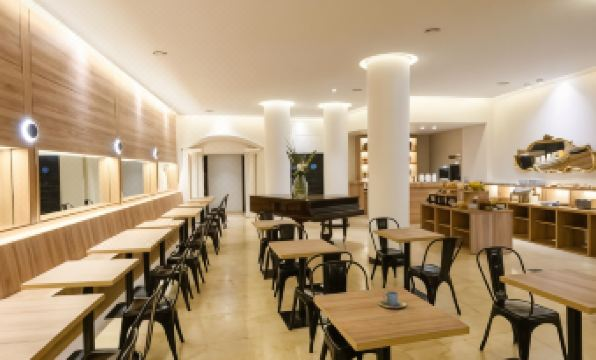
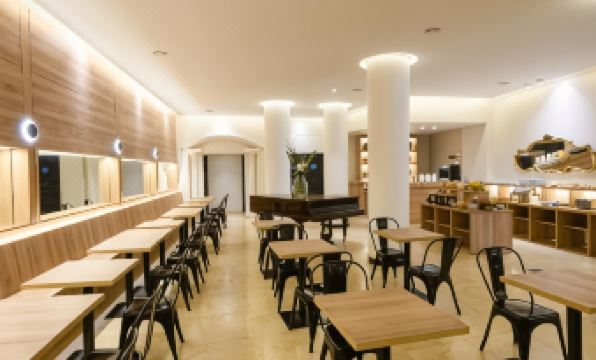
- cup [378,290,407,309]
